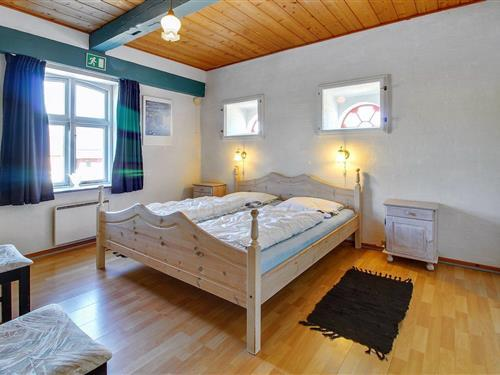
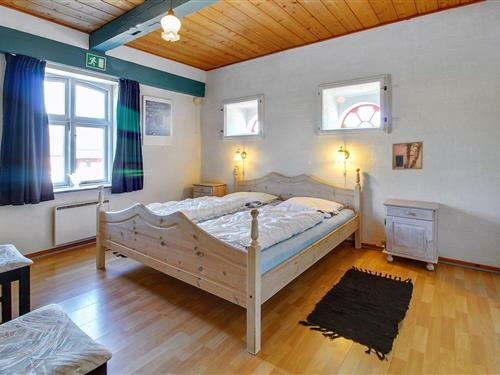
+ wall art [391,141,424,171]
